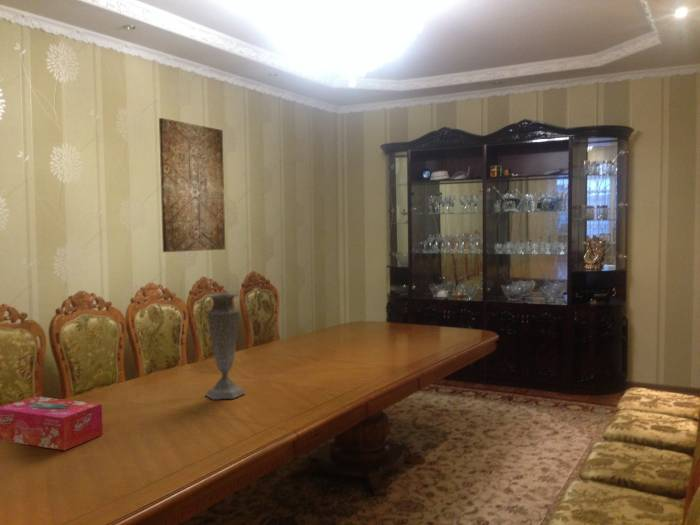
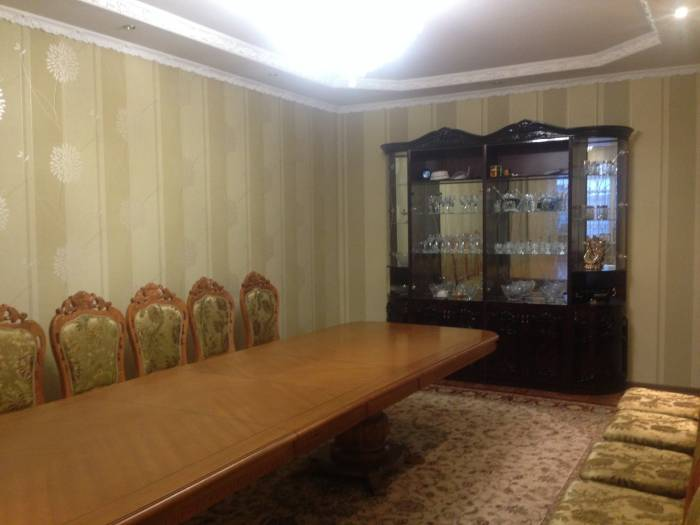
- vase [205,292,246,400]
- tissue box [0,395,104,451]
- wall art [158,117,226,253]
